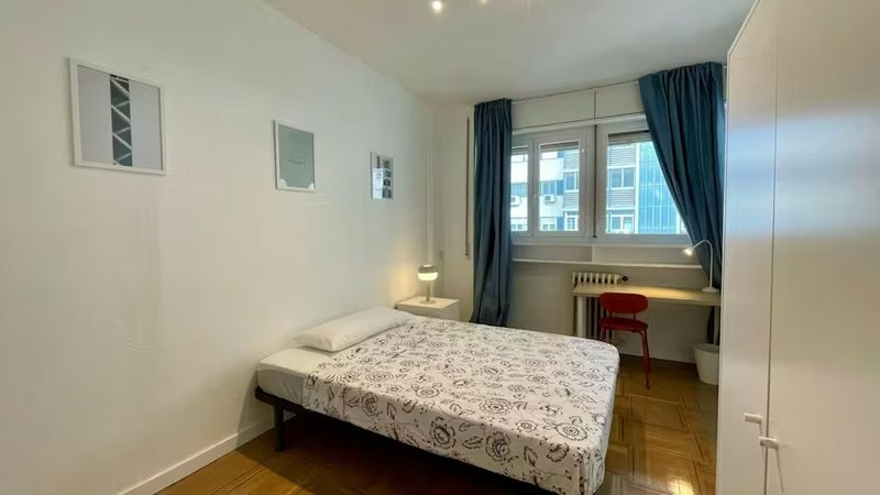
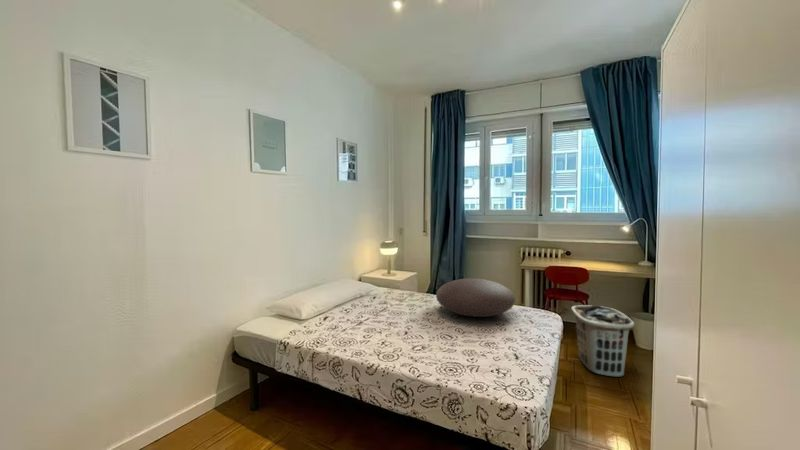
+ clothes hamper [570,304,635,378]
+ cushion [435,277,516,318]
